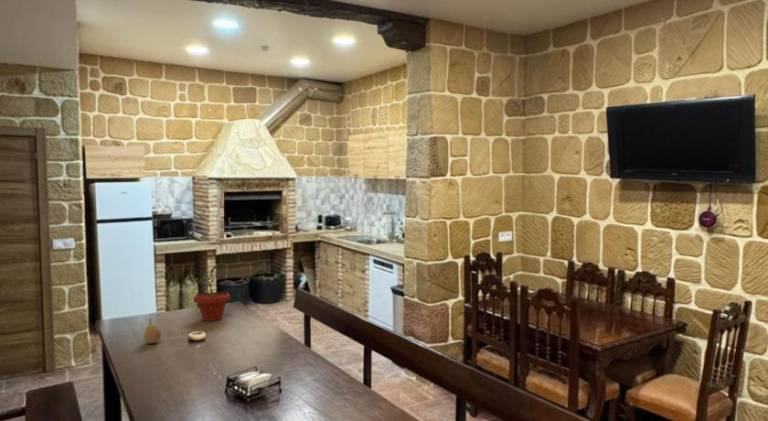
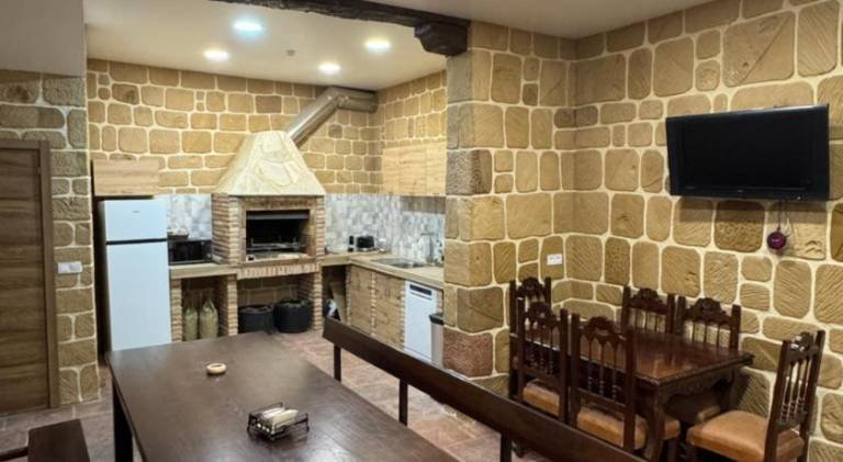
- potted plant [191,263,231,322]
- fruit [143,317,162,345]
